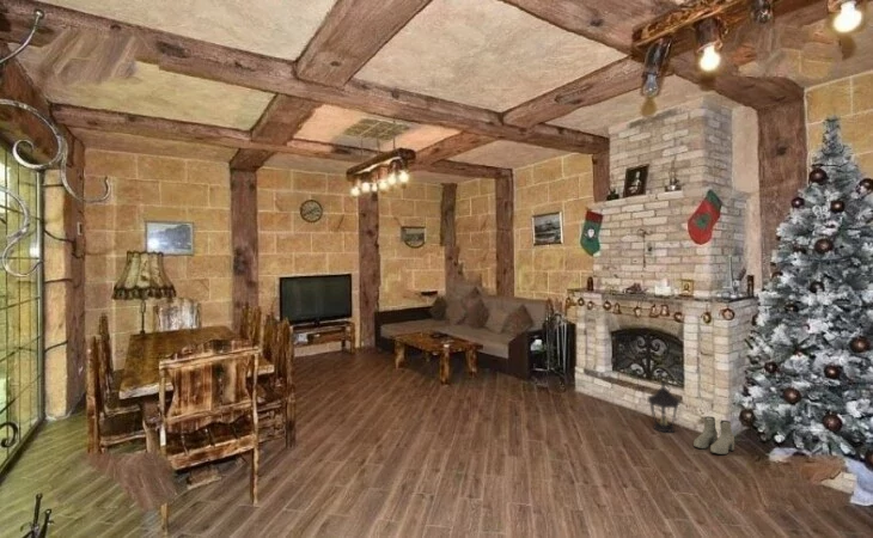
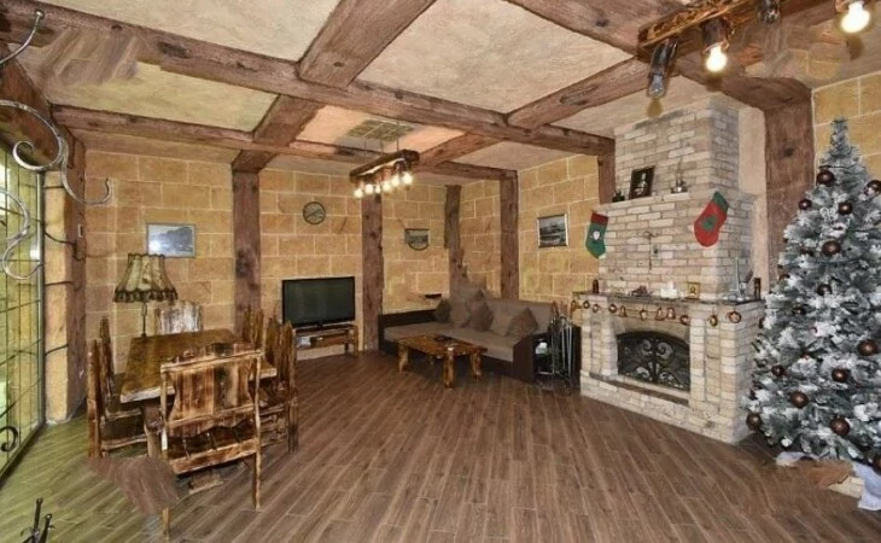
- boots [692,415,735,456]
- lantern [646,380,682,434]
